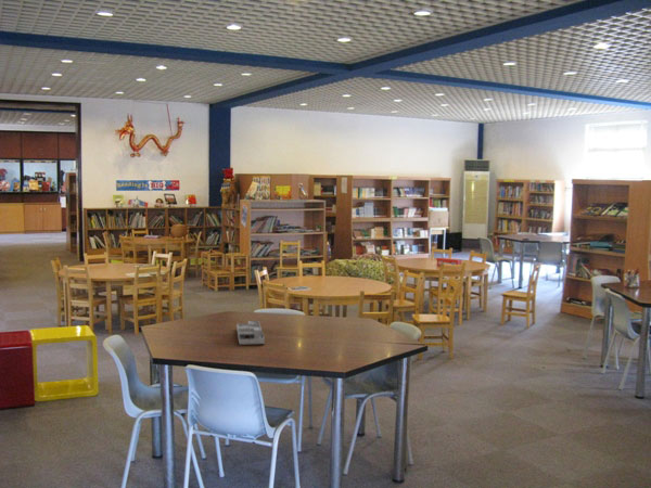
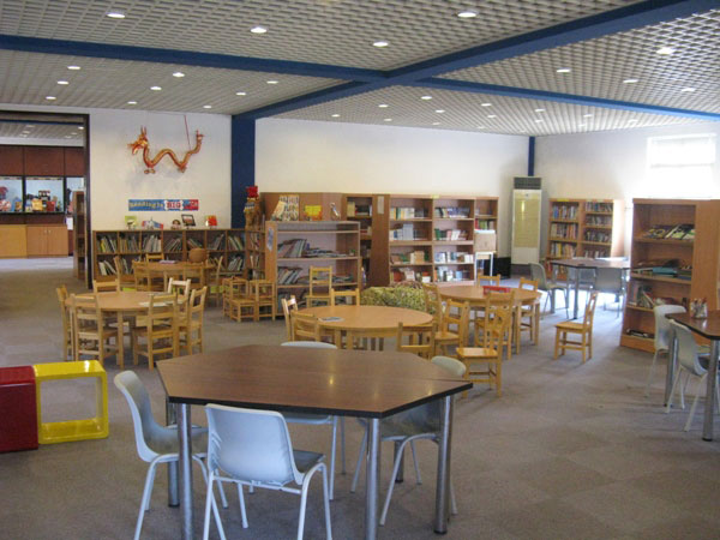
- desk organizer [235,320,266,346]
